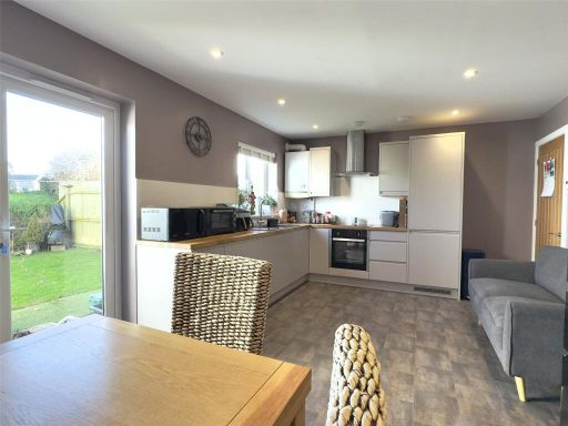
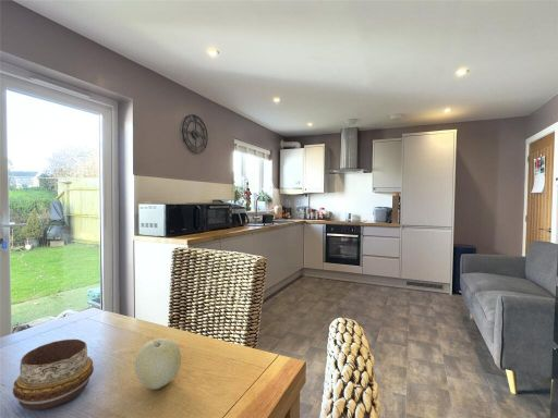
+ decorative bowl [12,339,95,410]
+ fruit [134,337,182,391]
